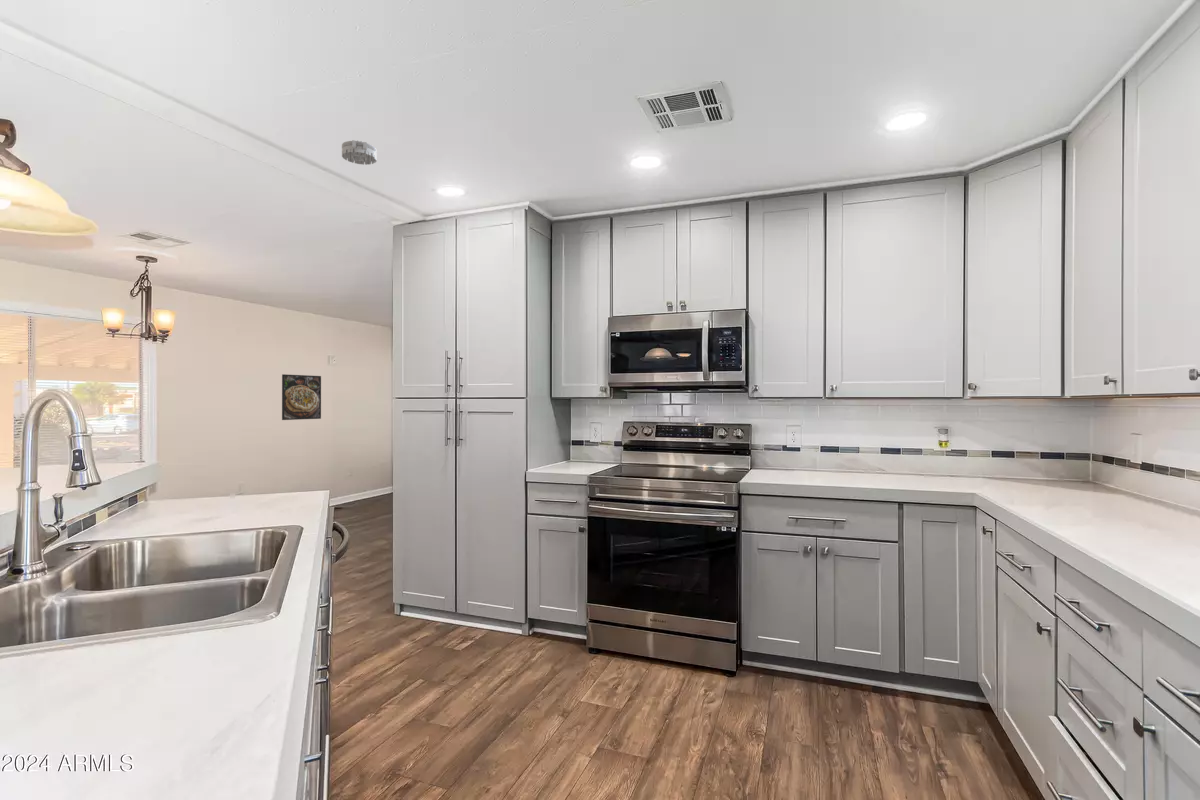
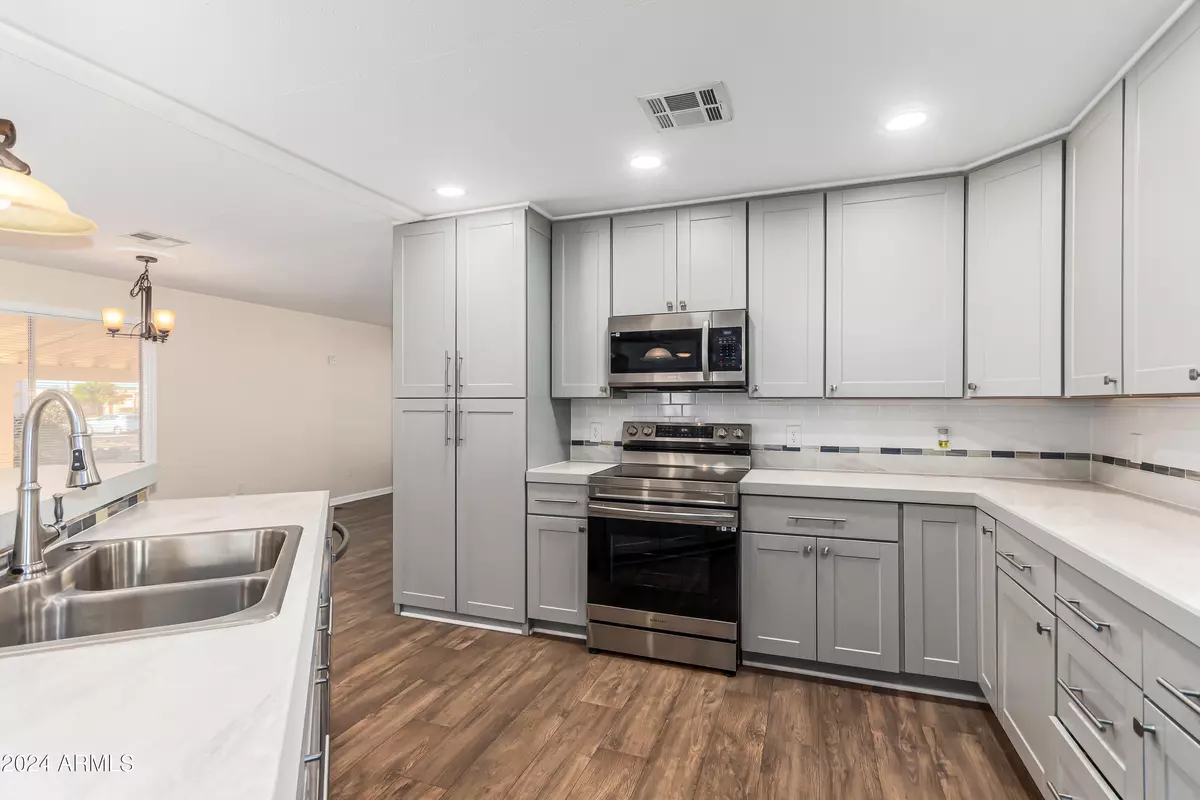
- smoke detector [341,139,378,166]
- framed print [281,373,322,421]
